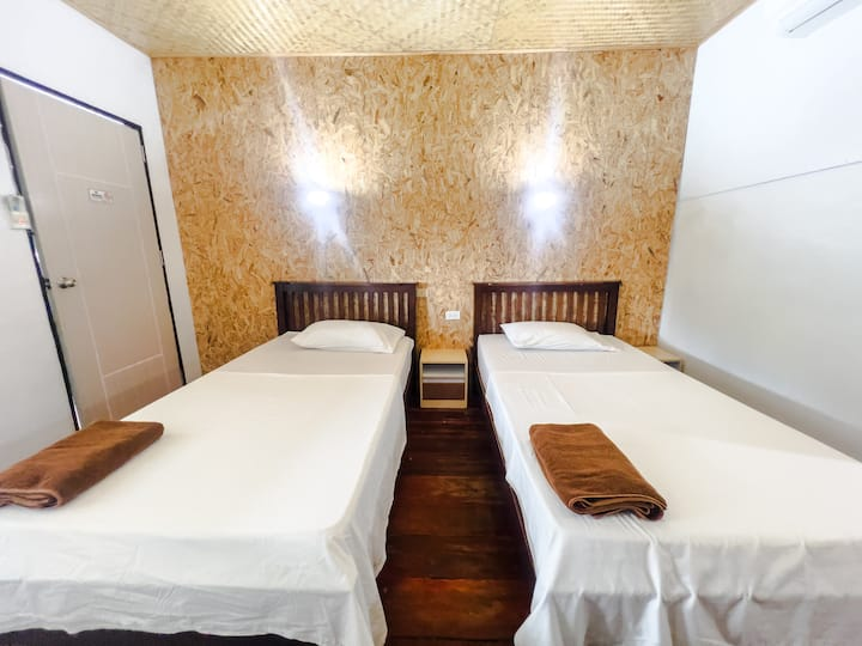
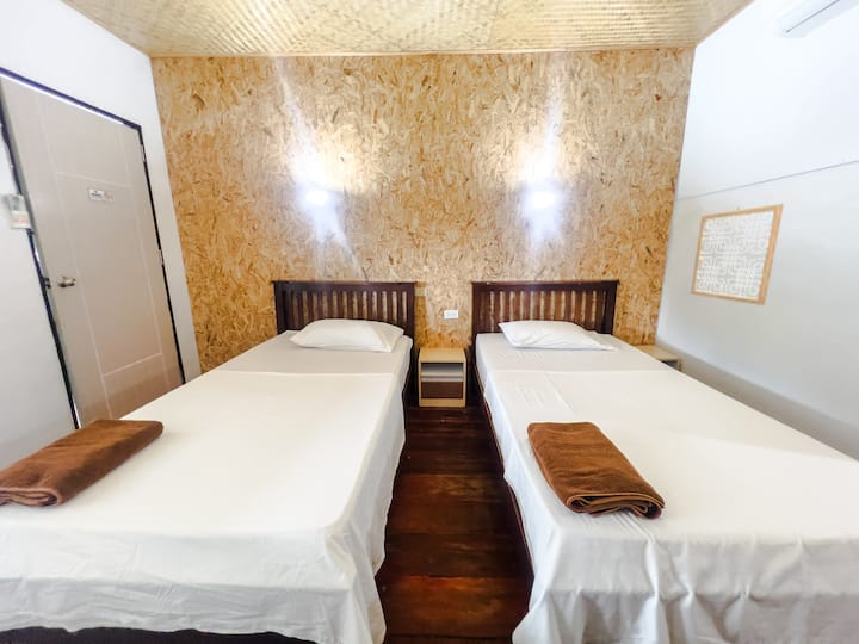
+ wall art [690,203,785,306]
